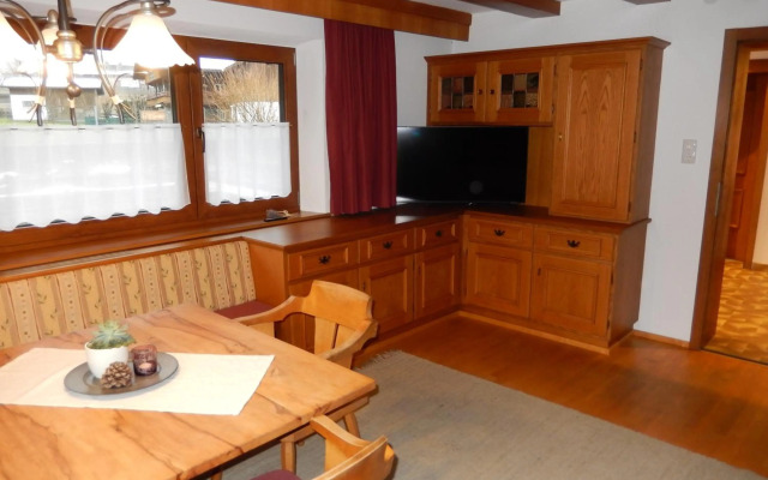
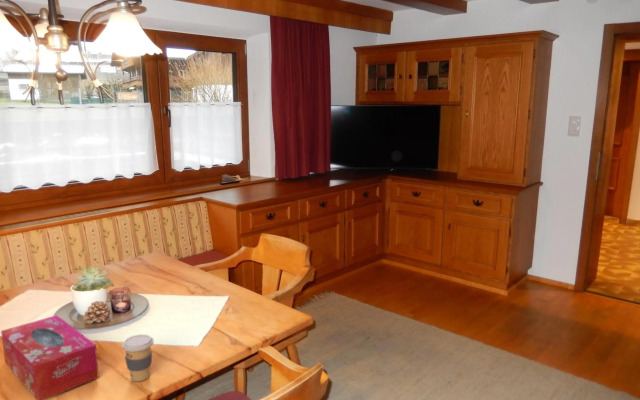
+ tissue box [0,314,100,400]
+ coffee cup [121,333,155,382]
